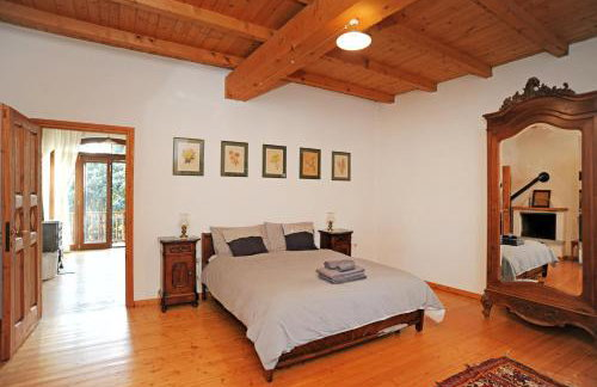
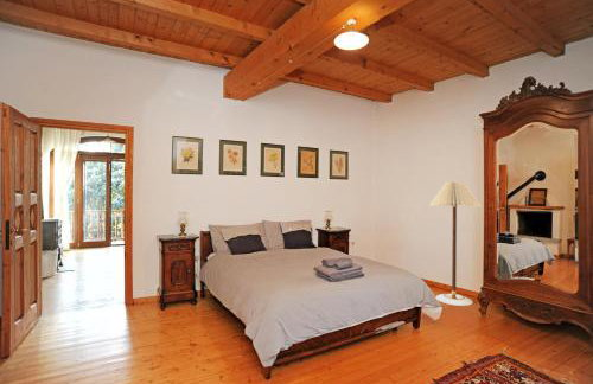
+ floor lamp [428,180,483,307]
